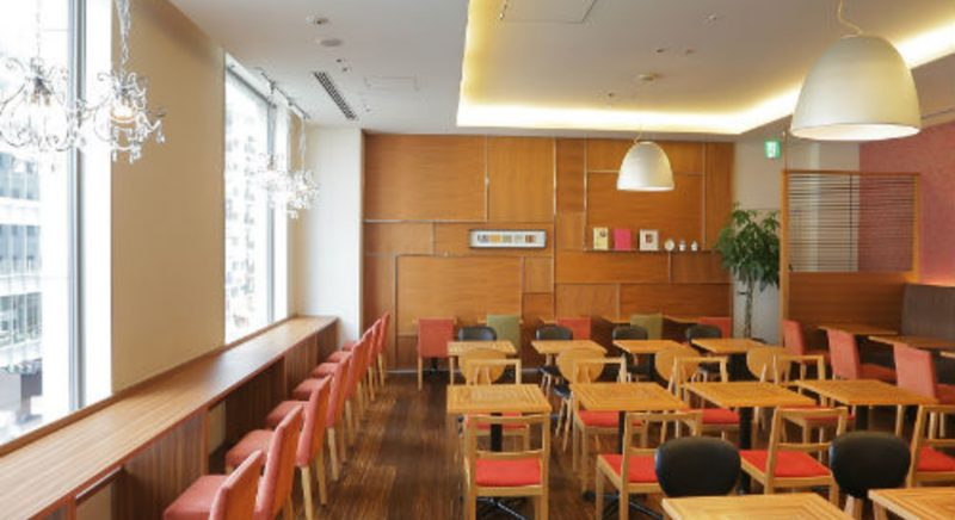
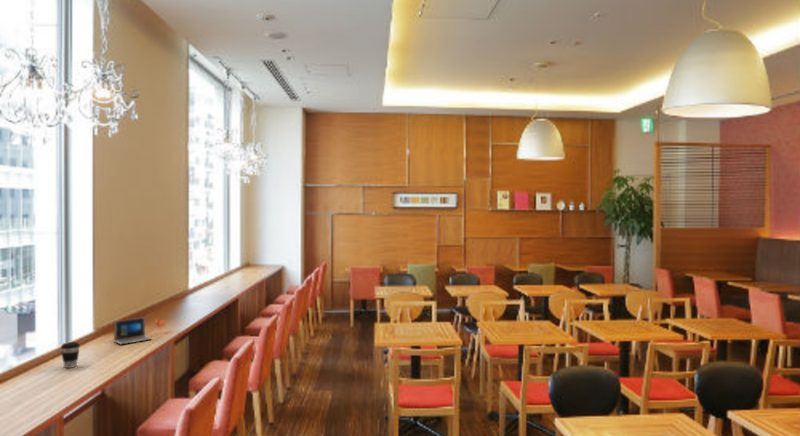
+ coffee cup [60,341,81,369]
+ laptop [113,316,167,346]
